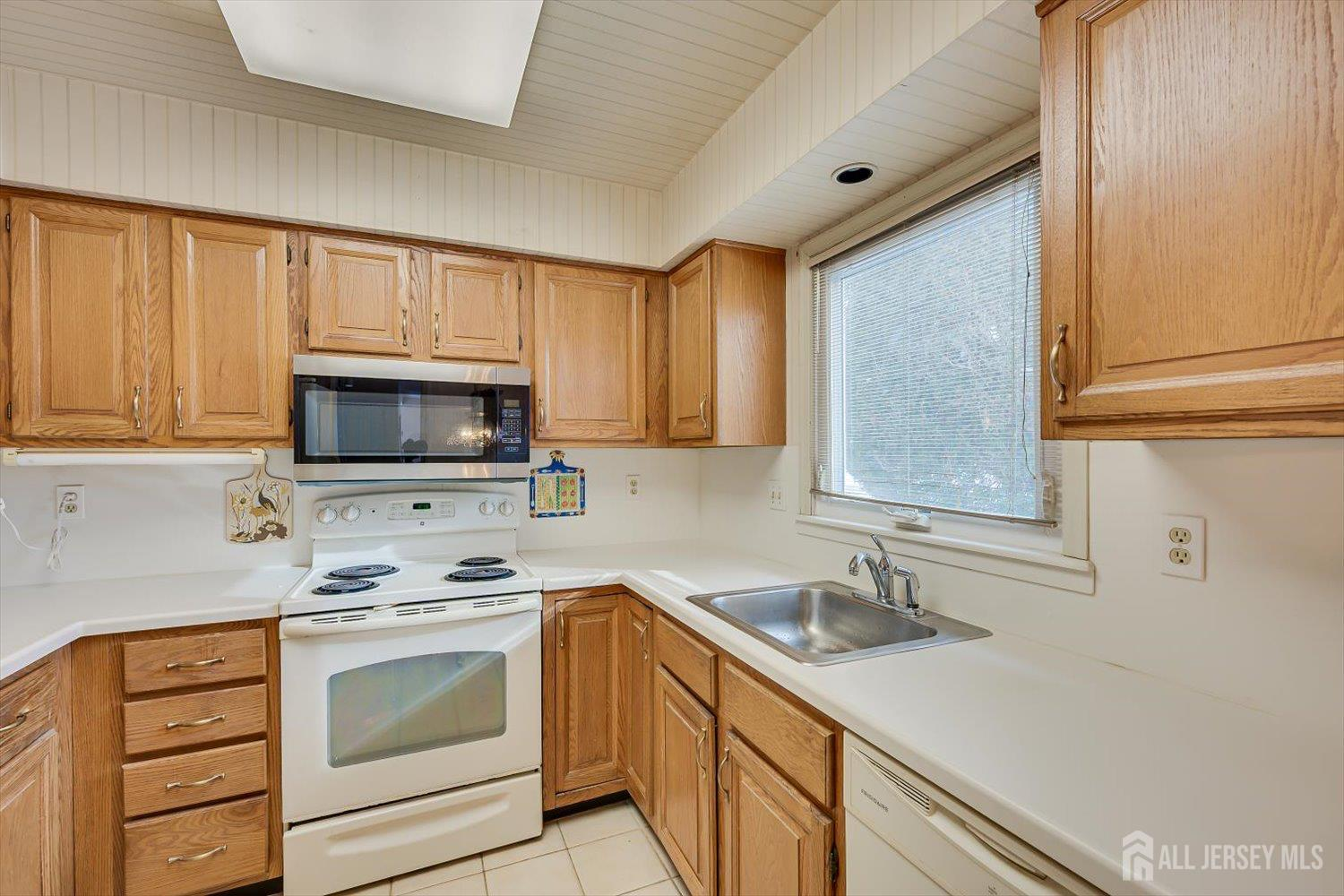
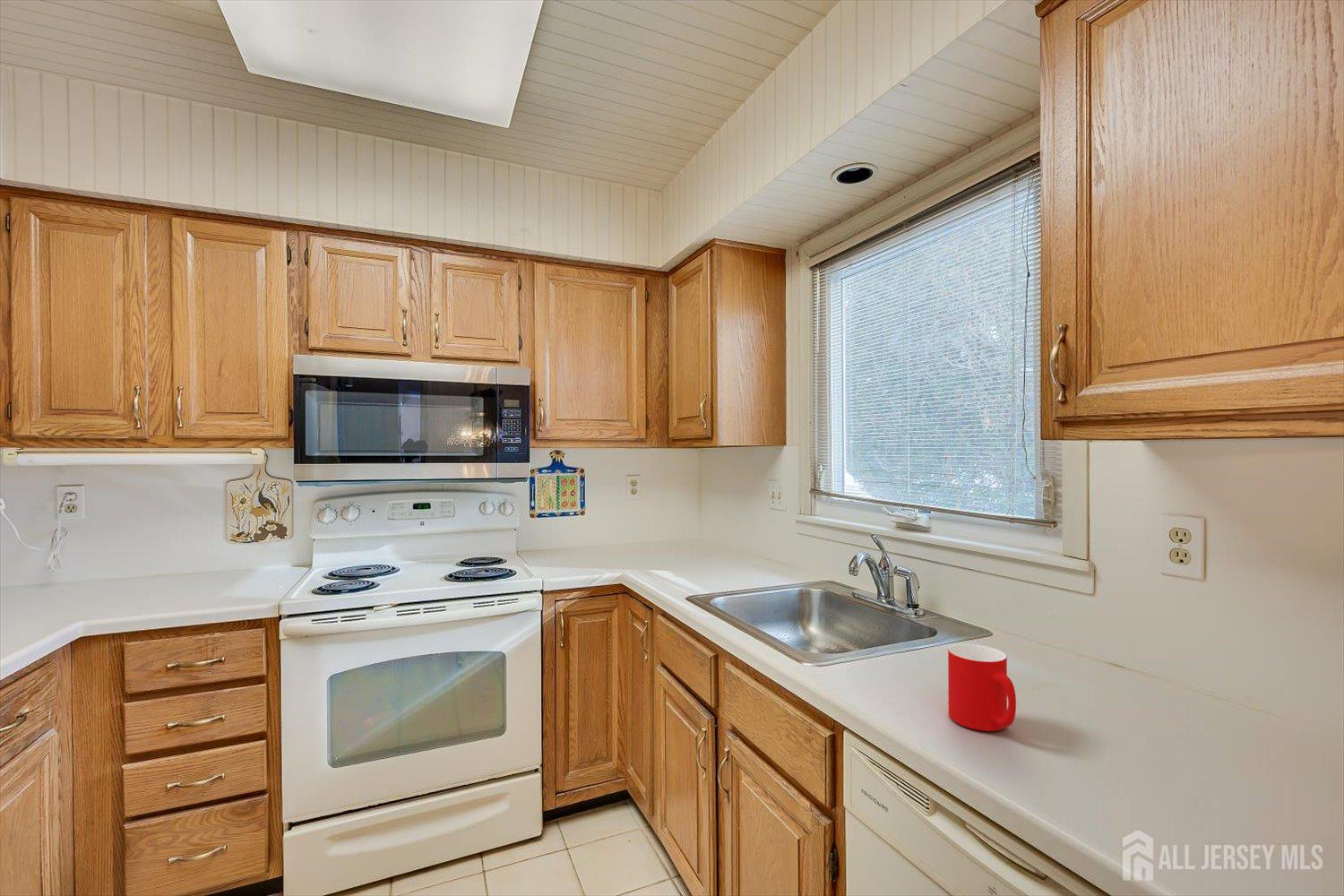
+ cup [947,643,1017,732]
